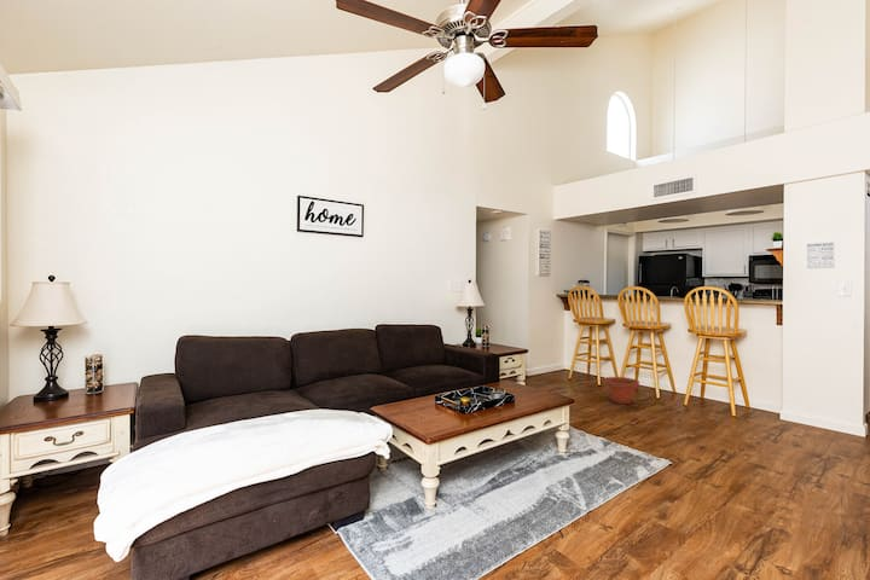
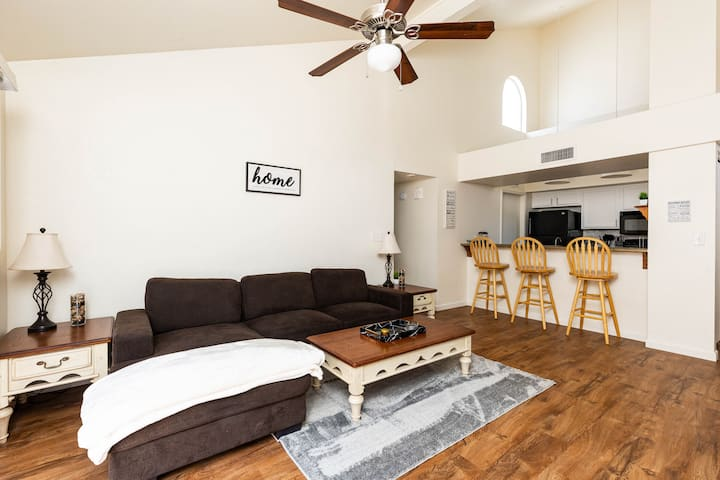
- plant pot [603,376,640,405]
